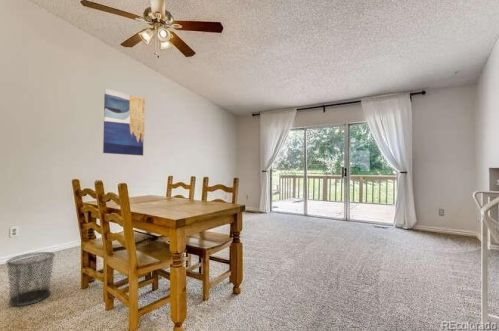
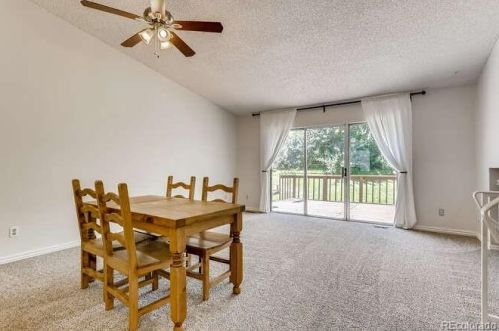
- waste bin [5,251,56,307]
- wall art [102,88,146,157]
